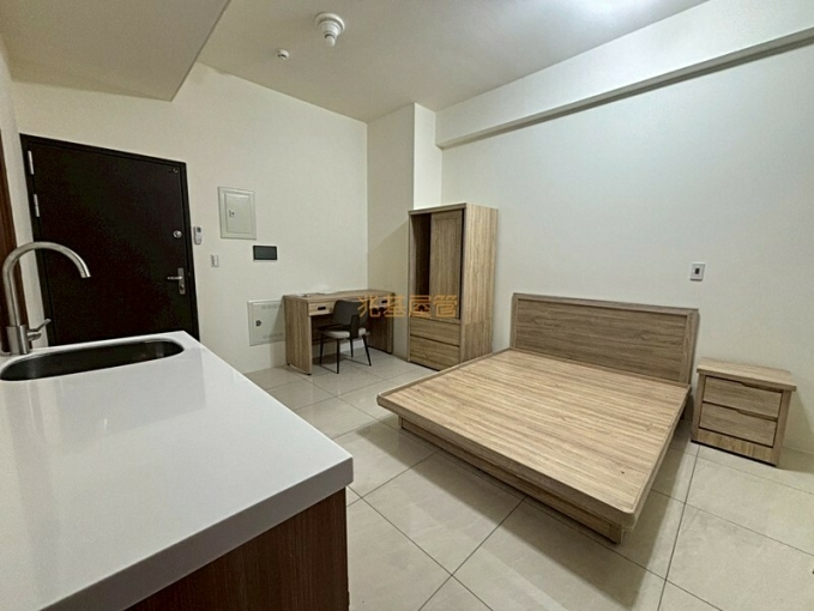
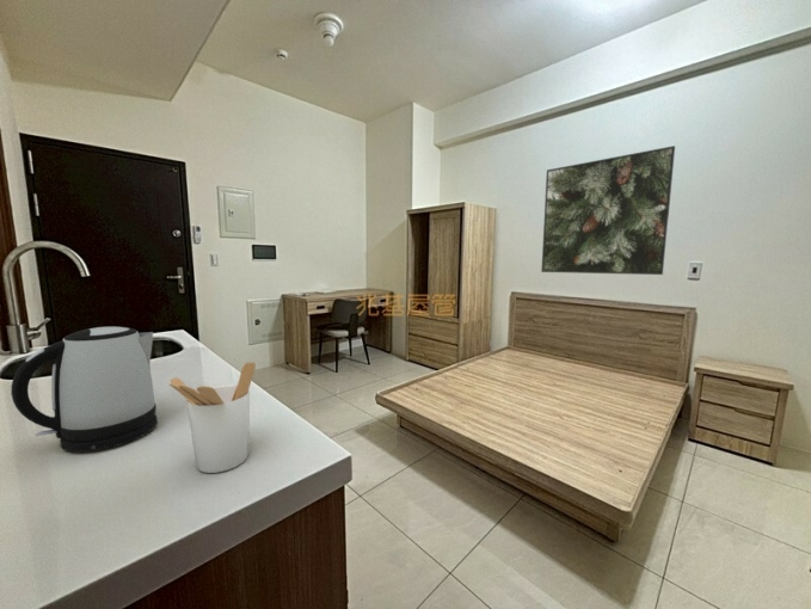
+ kettle [10,326,159,454]
+ utensil holder [168,361,257,474]
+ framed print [540,144,676,276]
